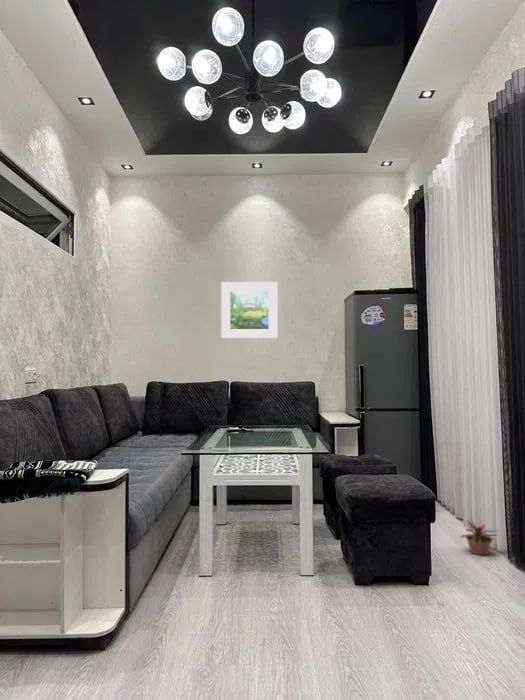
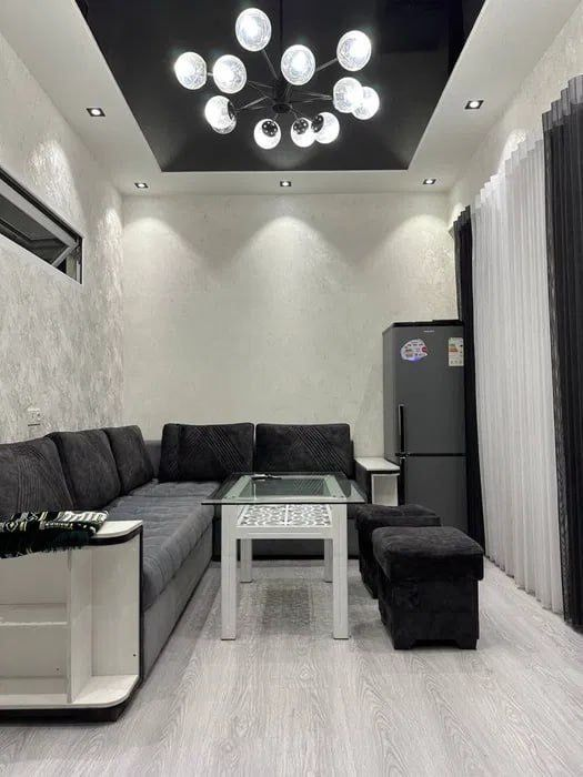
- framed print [220,281,279,339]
- potted plant [456,517,498,556]
